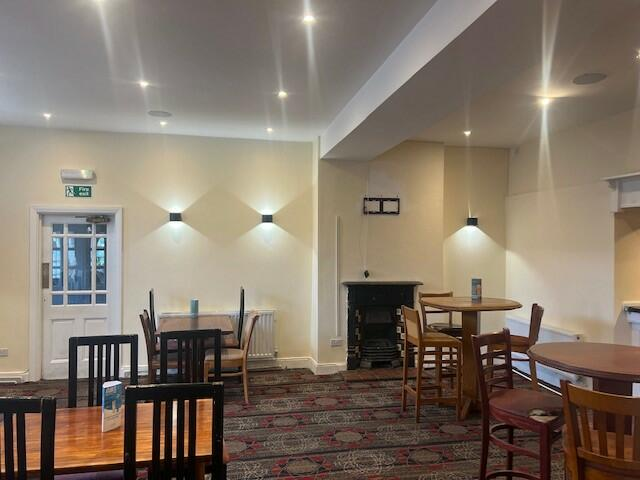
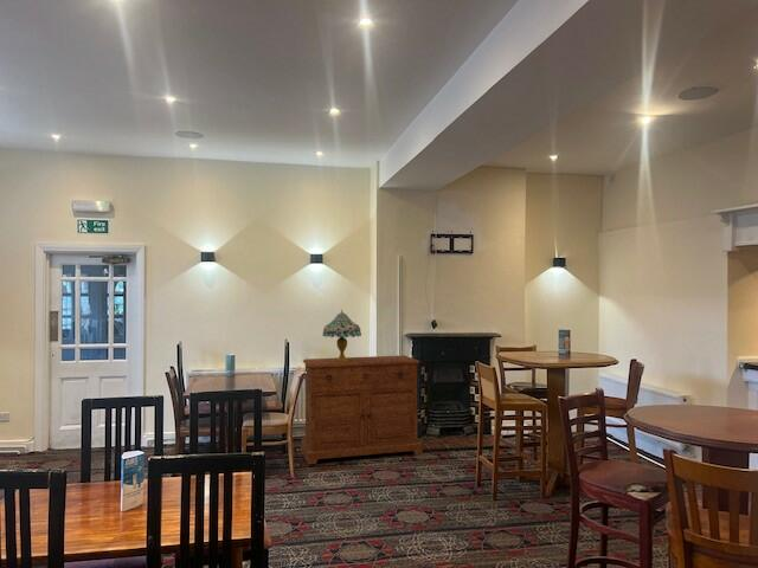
+ sideboard [301,354,424,465]
+ table lamp [321,309,362,362]
